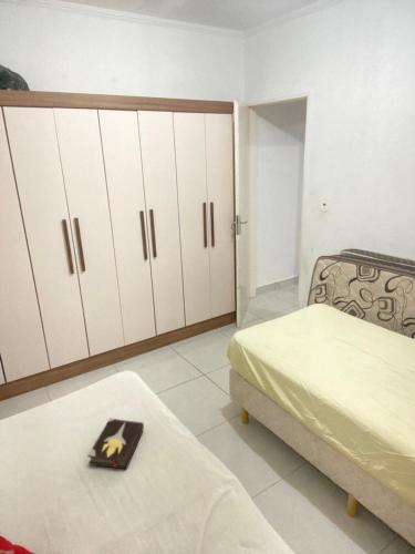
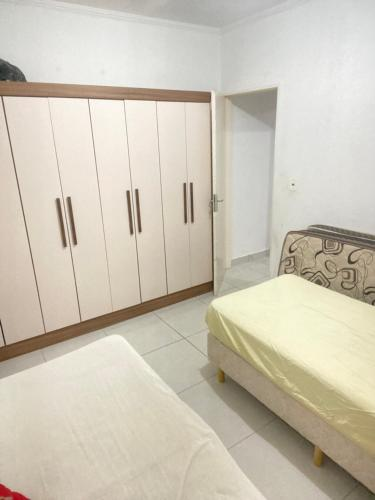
- hardback book [86,417,145,470]
